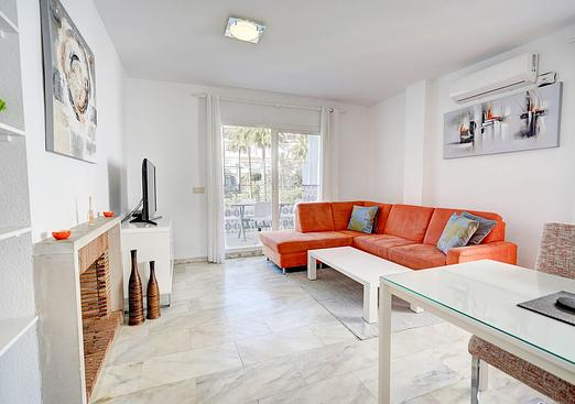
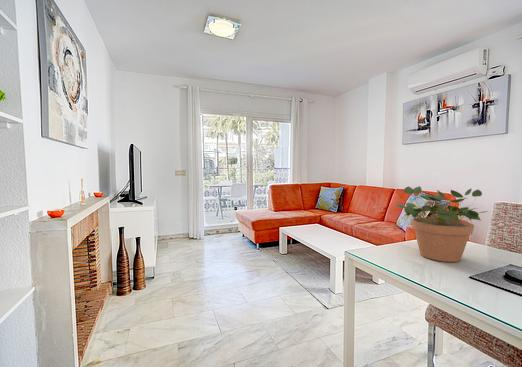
+ potted plant [395,185,489,263]
